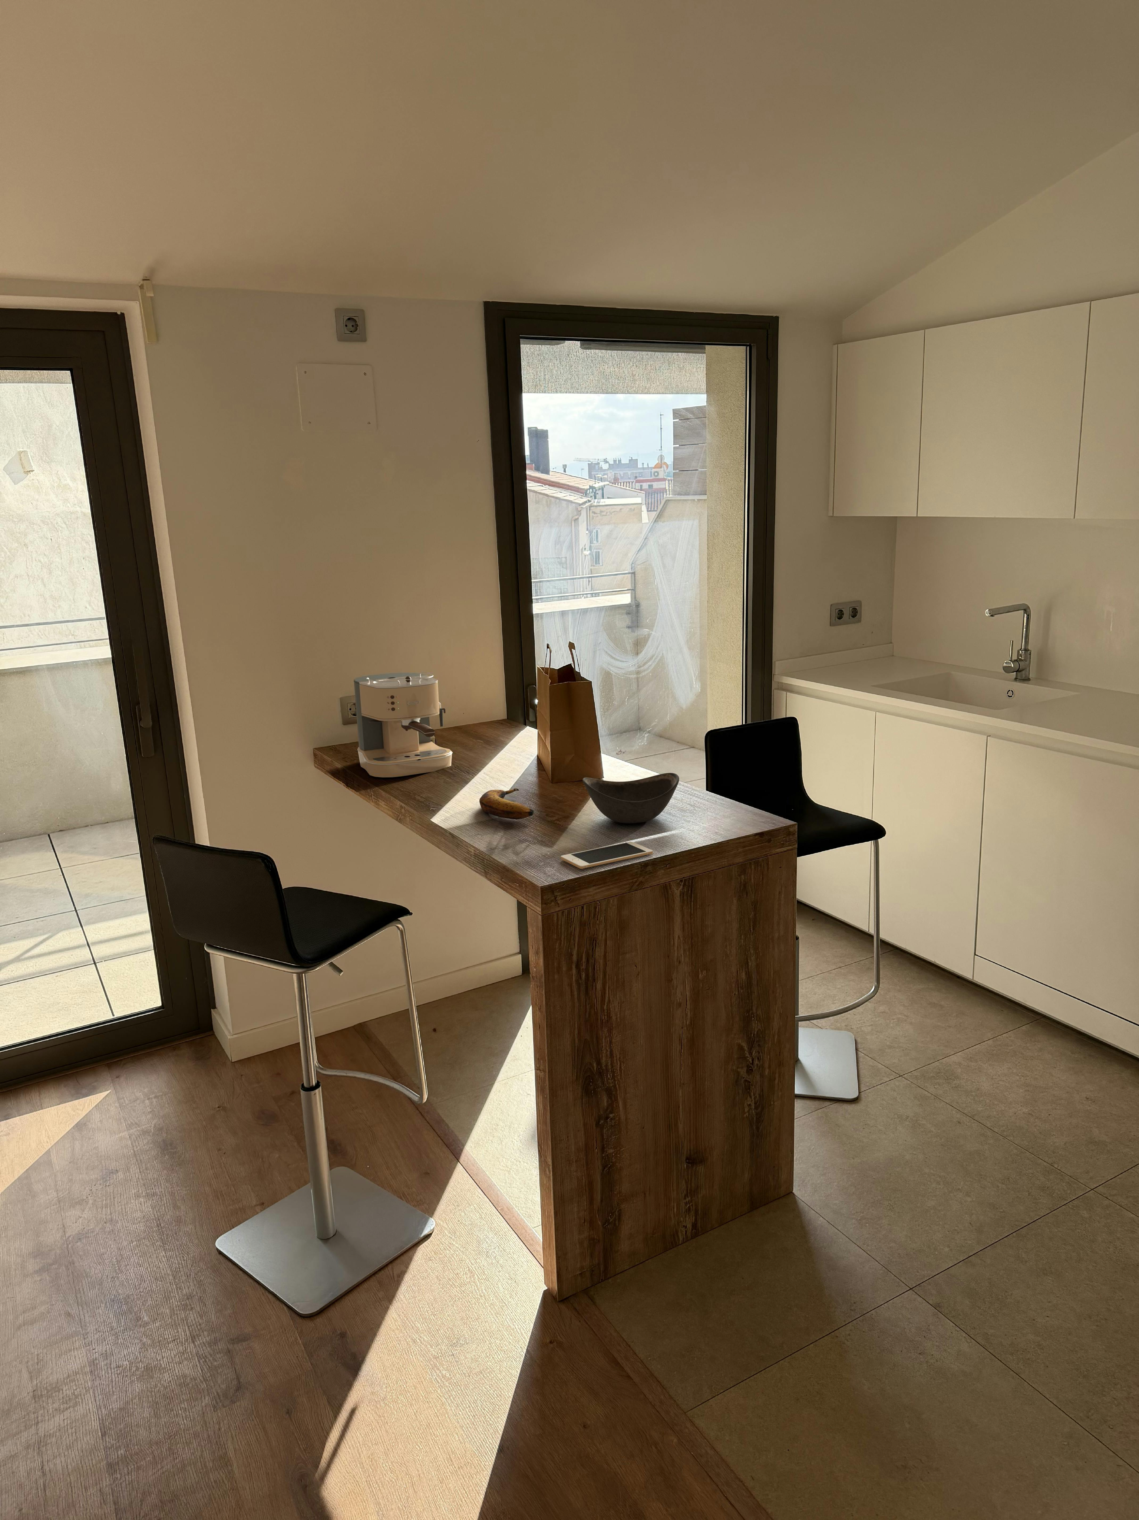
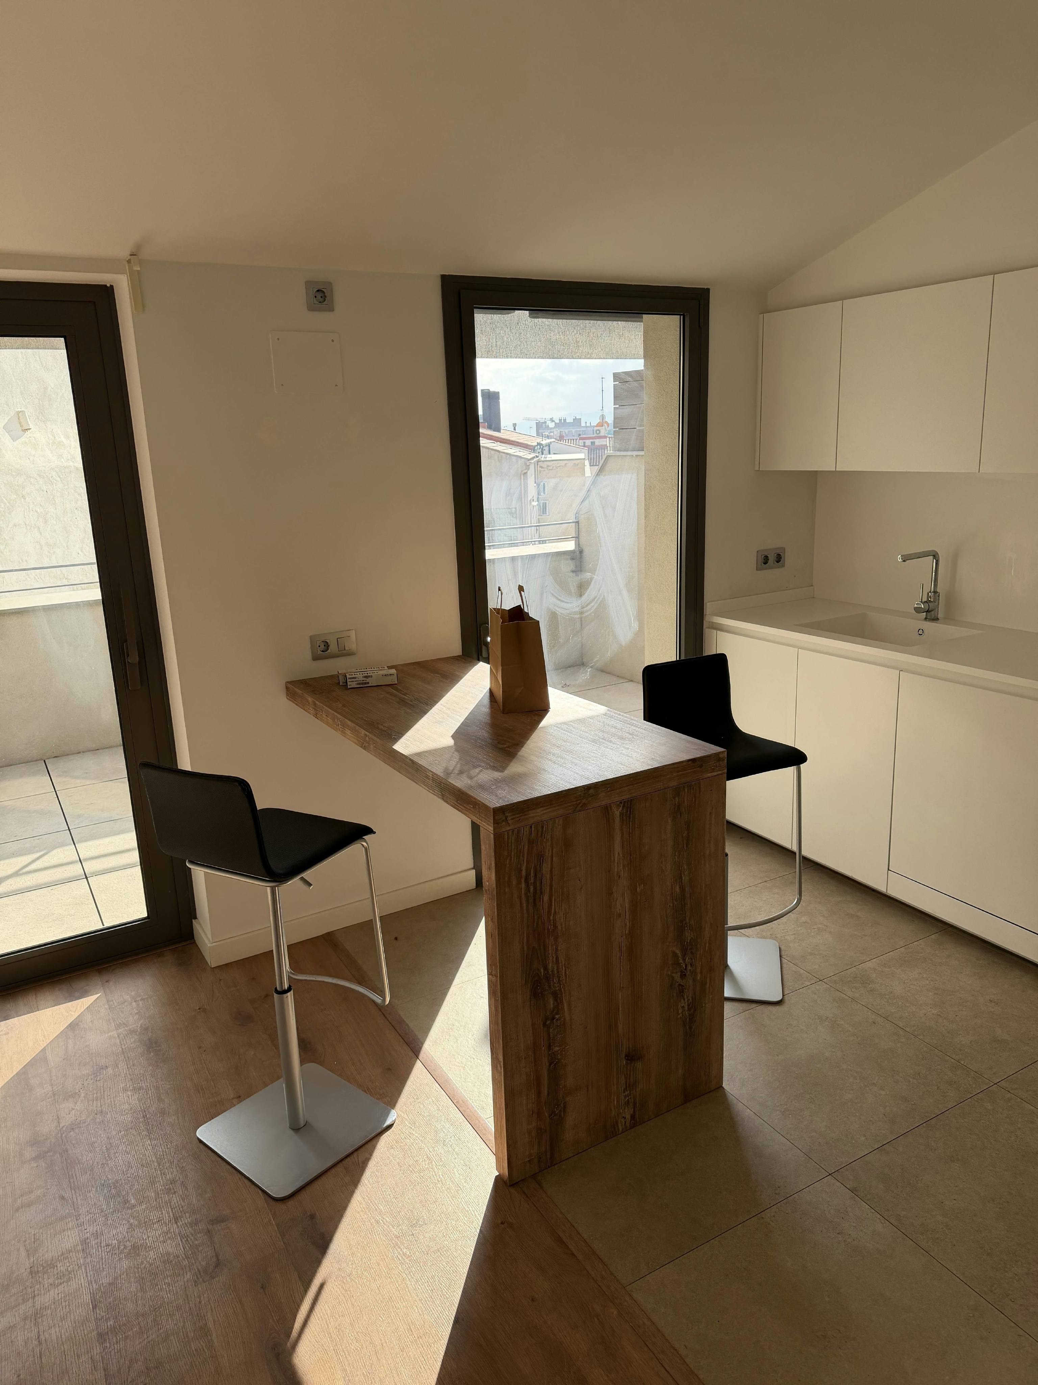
- banana [479,788,534,820]
- coffee maker [353,671,453,778]
- bowl [583,772,680,823]
- cell phone [561,841,653,869]
